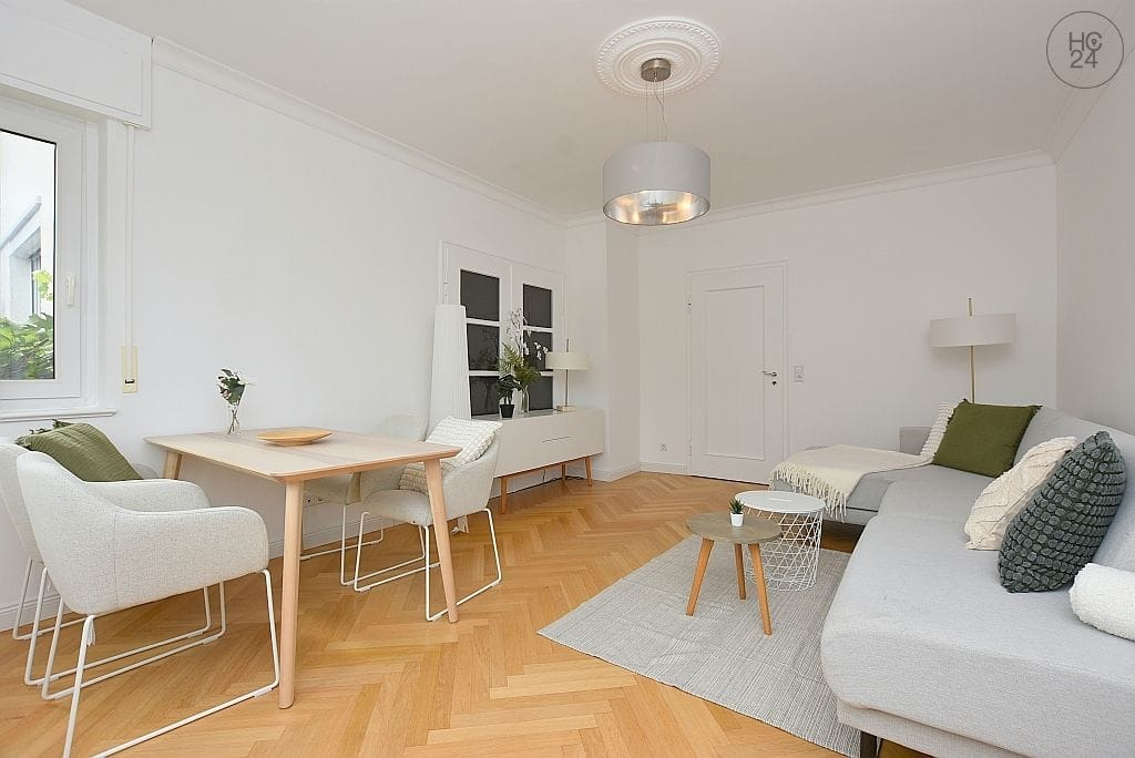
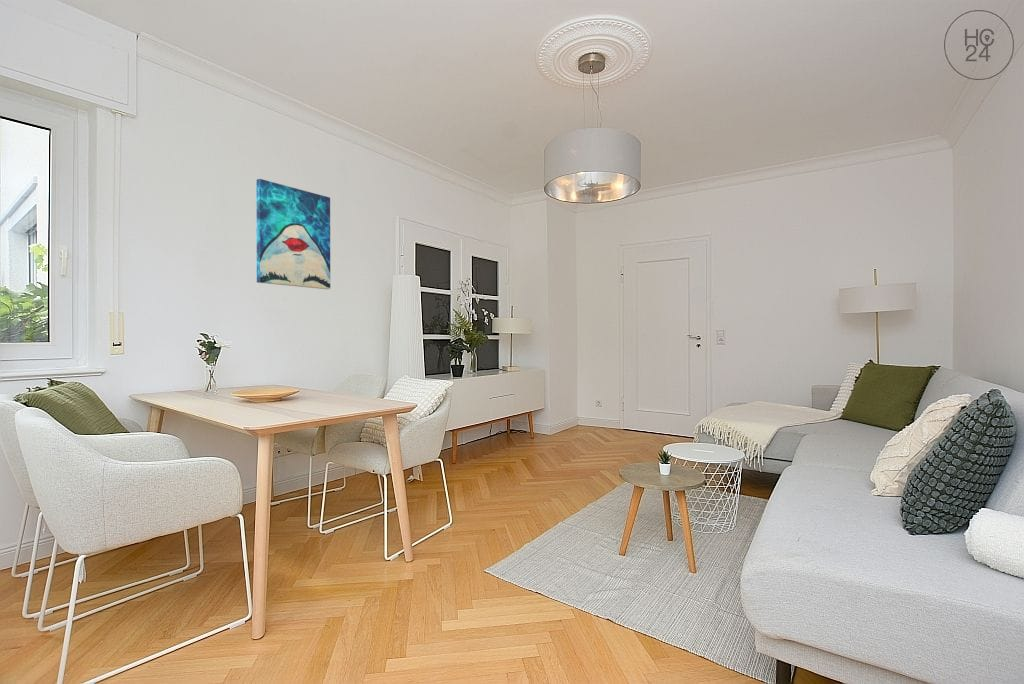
+ wall art [256,178,331,290]
